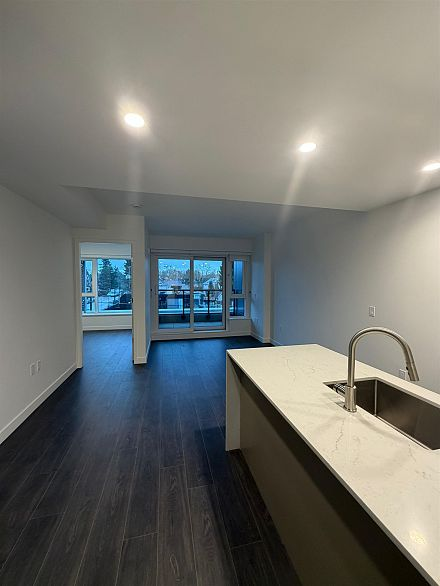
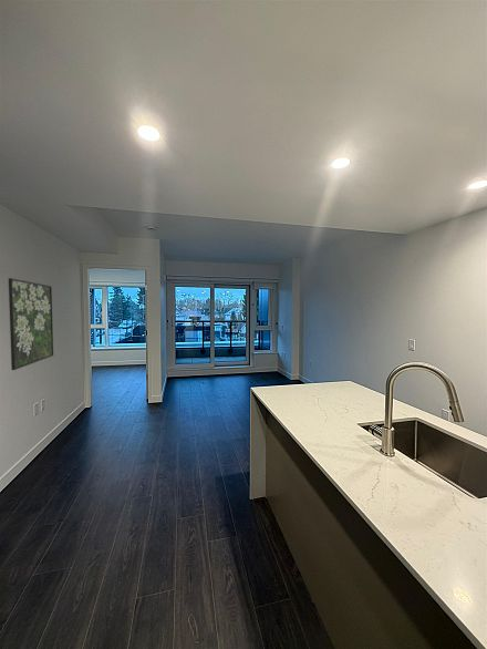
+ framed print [8,277,54,371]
